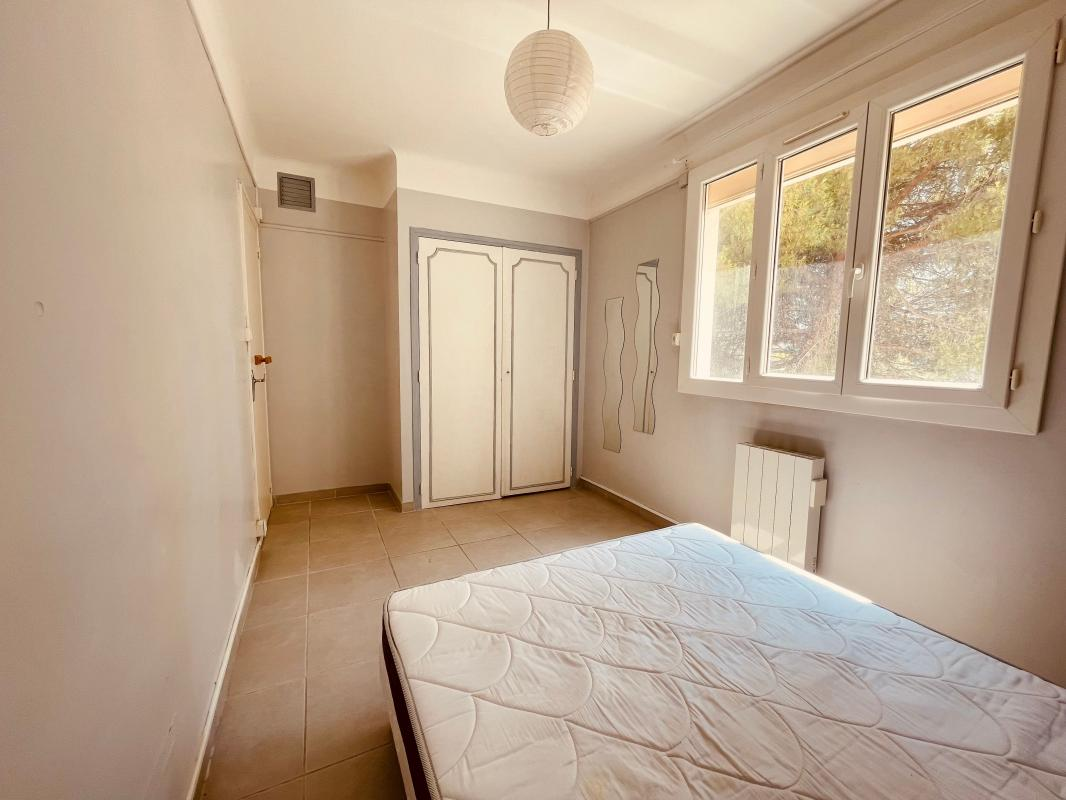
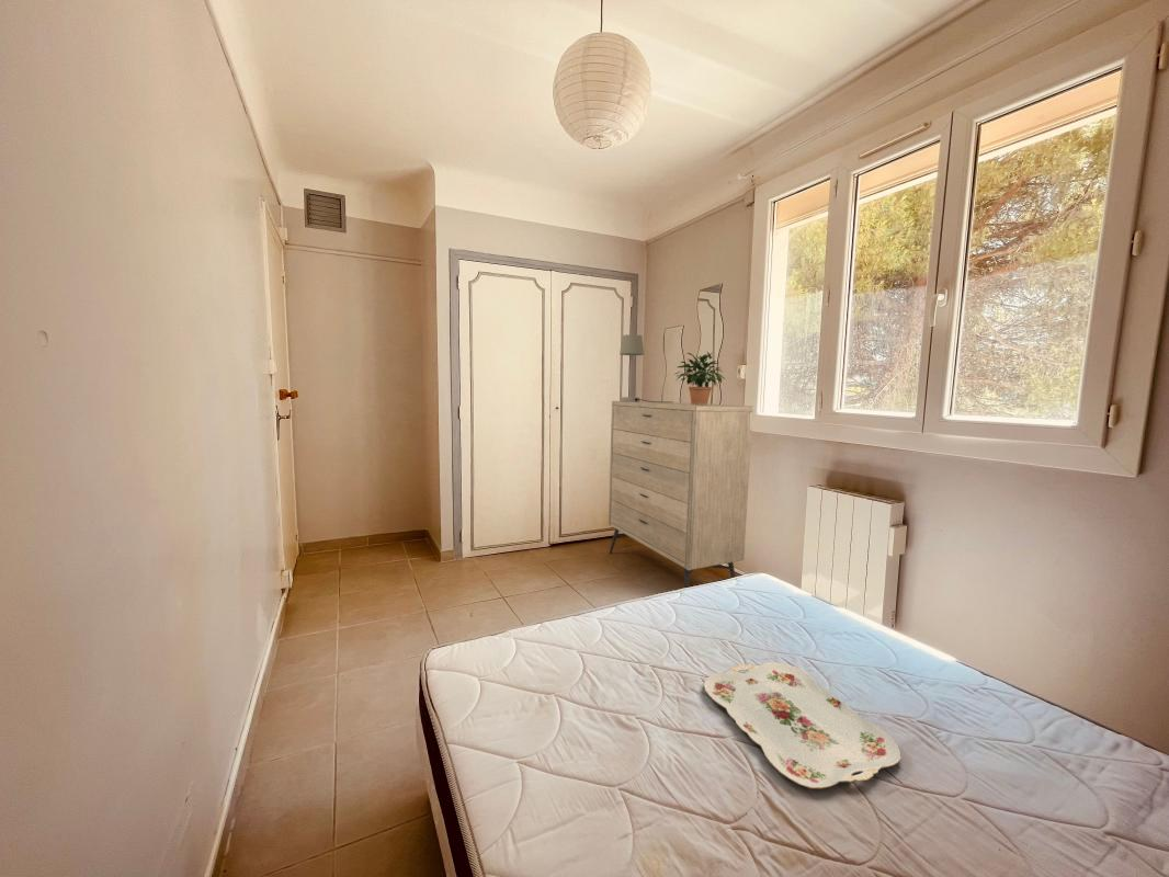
+ potted plant [674,350,726,406]
+ dresser [608,400,753,589]
+ table lamp [618,333,673,402]
+ serving tray [703,661,901,789]
